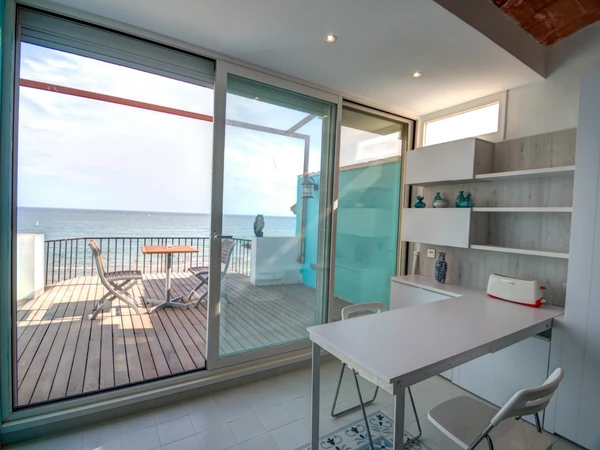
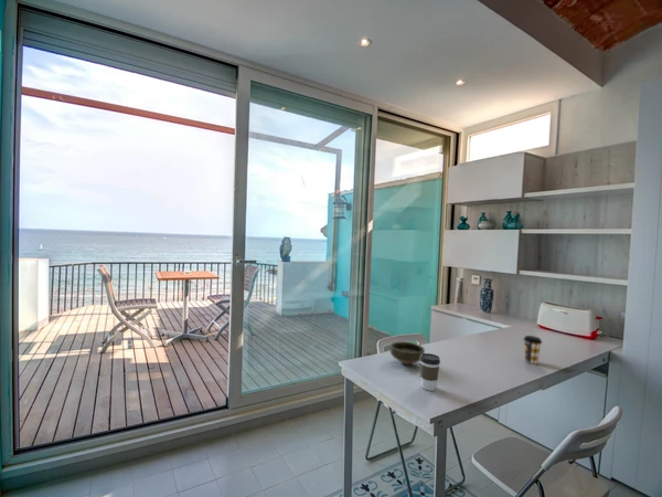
+ coffee cup [419,352,441,392]
+ bowl [389,341,426,367]
+ coffee cup [522,335,543,366]
